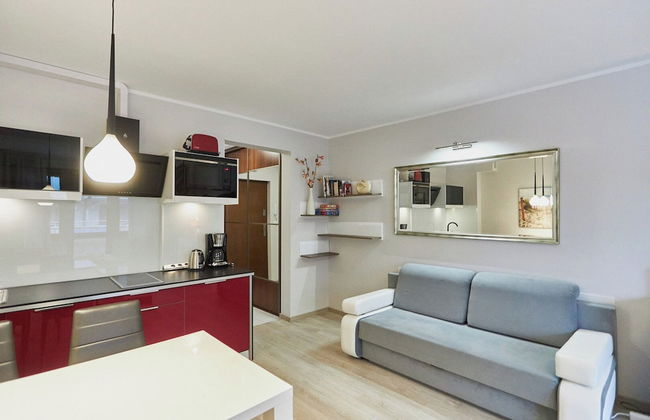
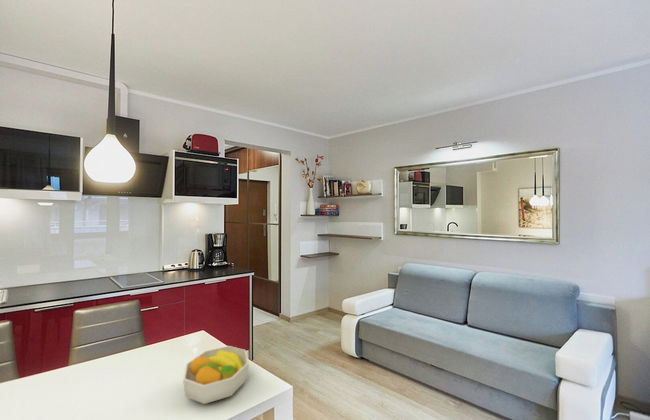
+ fruit bowl [182,345,250,405]
